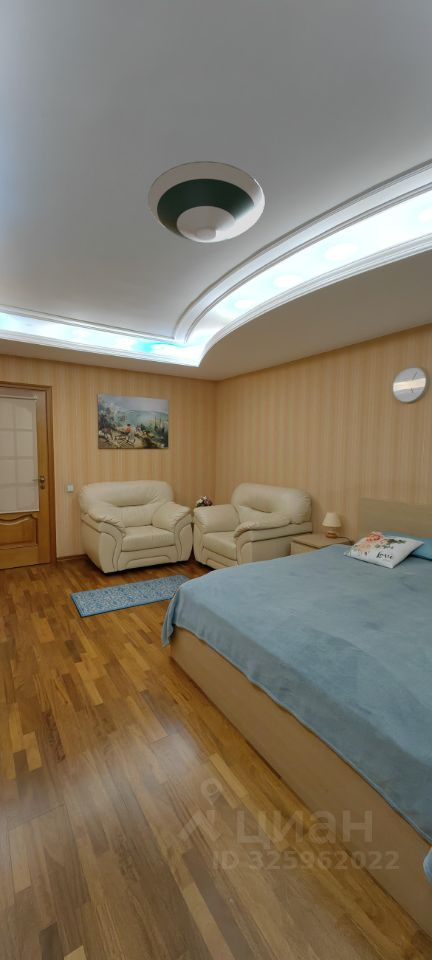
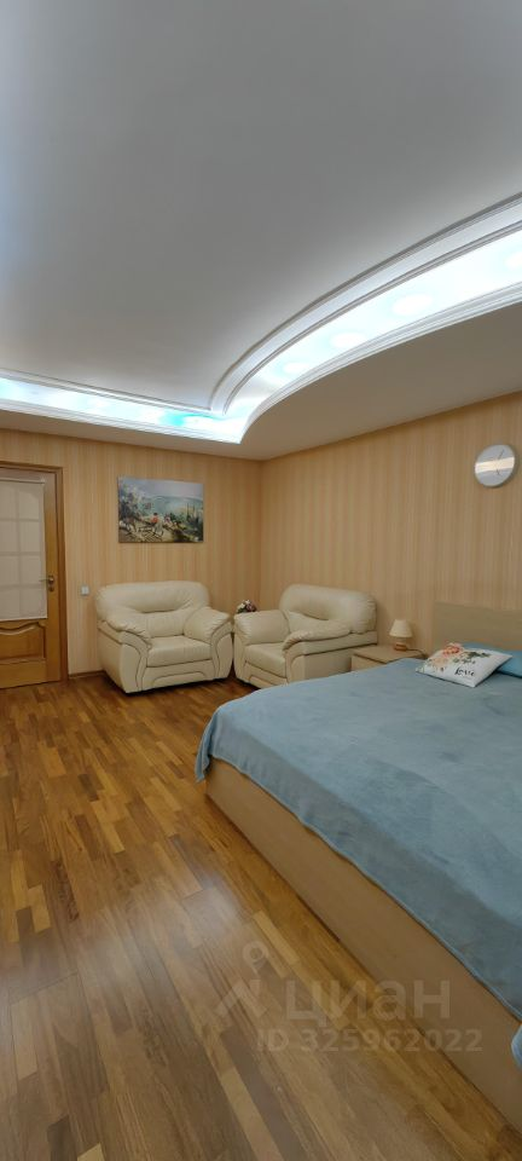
- rug [69,573,191,617]
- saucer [147,160,265,244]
